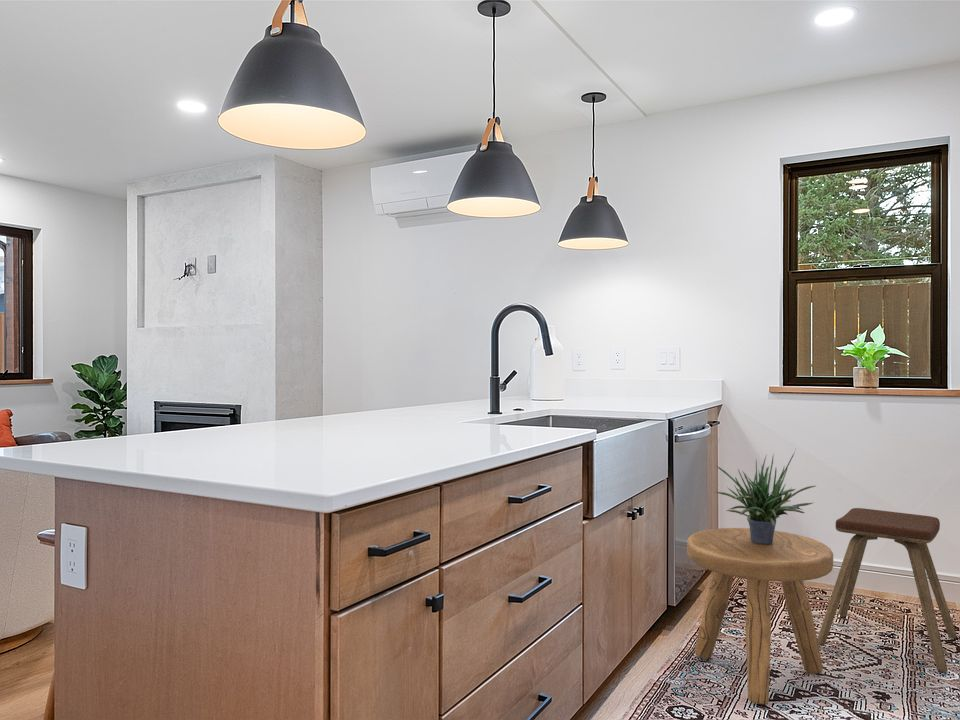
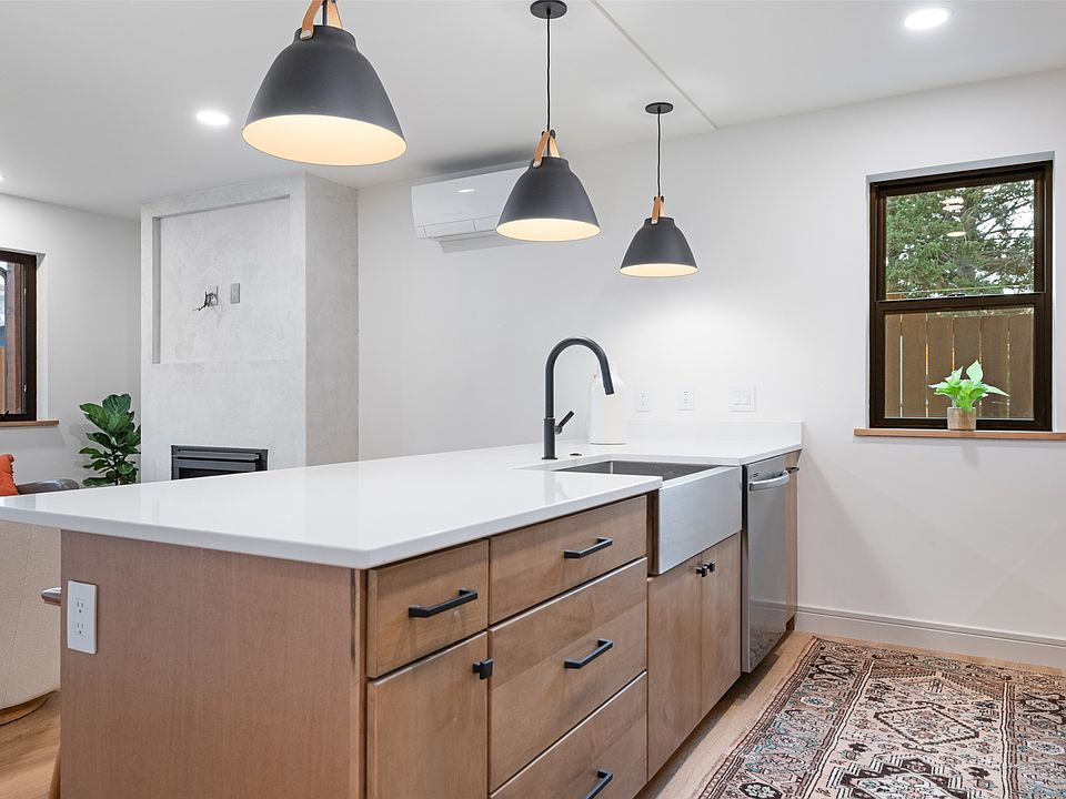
- stool [686,527,834,705]
- potted plant [714,447,816,544]
- music stool [817,507,958,674]
